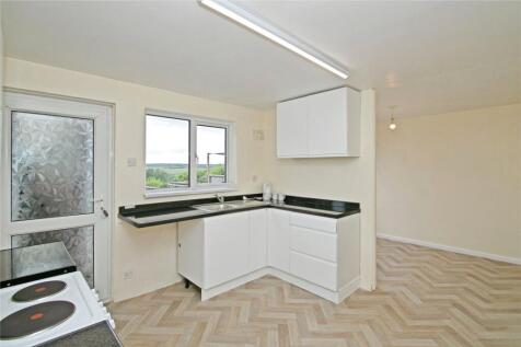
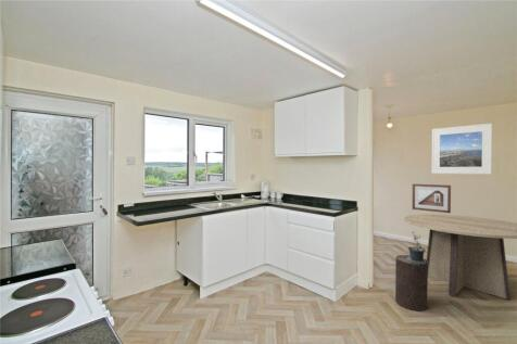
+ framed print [431,123,493,175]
+ stool [394,254,429,311]
+ picture frame [412,183,452,214]
+ dining table [403,213,517,301]
+ potted plant [401,230,427,265]
